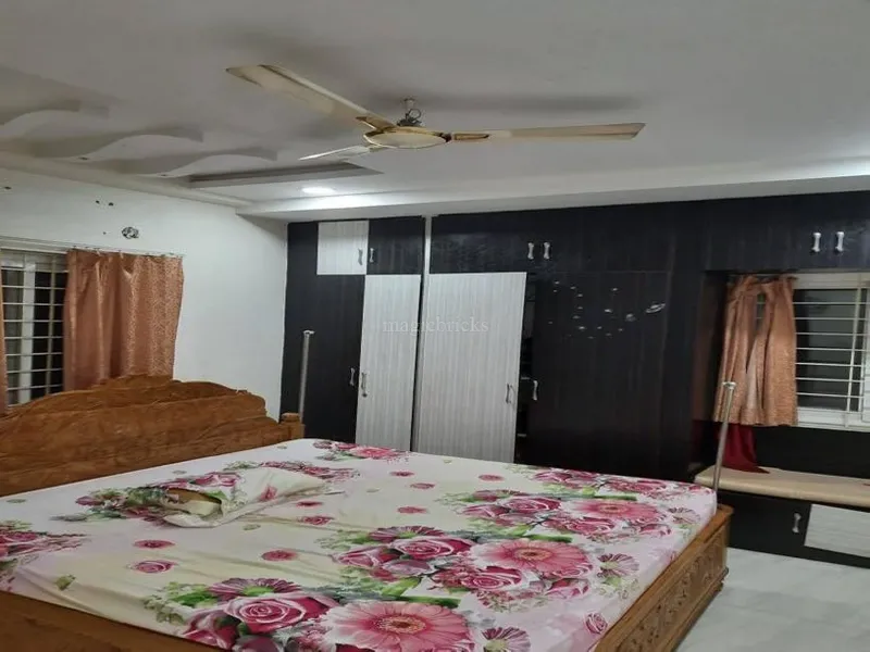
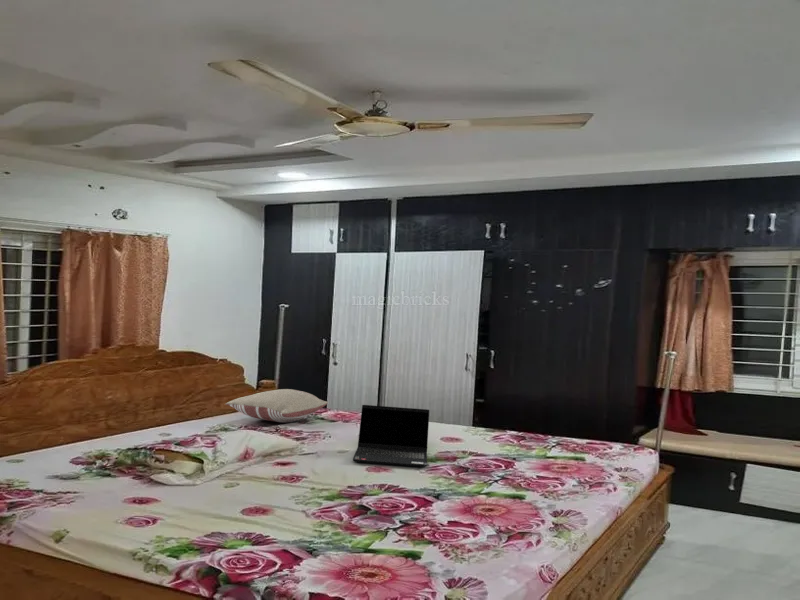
+ laptop computer [352,404,430,468]
+ pillow [224,388,329,423]
